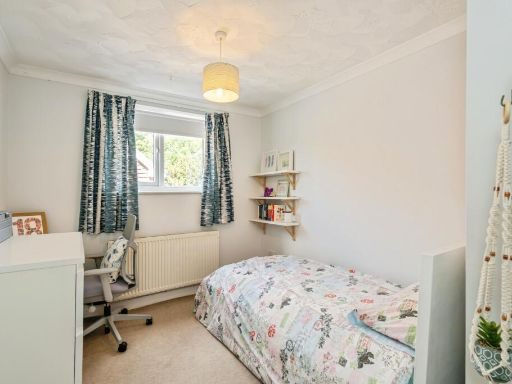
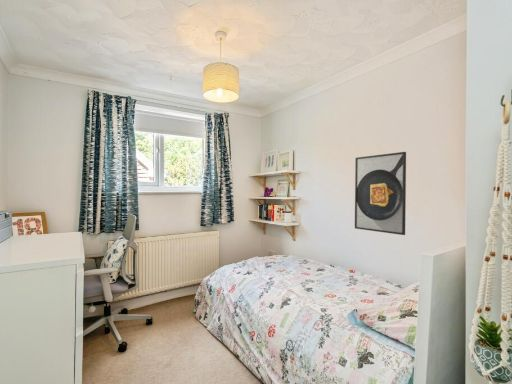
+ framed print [354,151,407,236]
